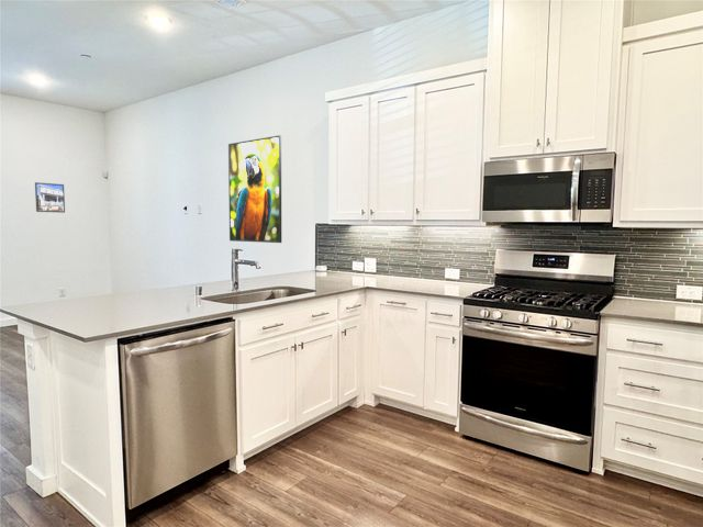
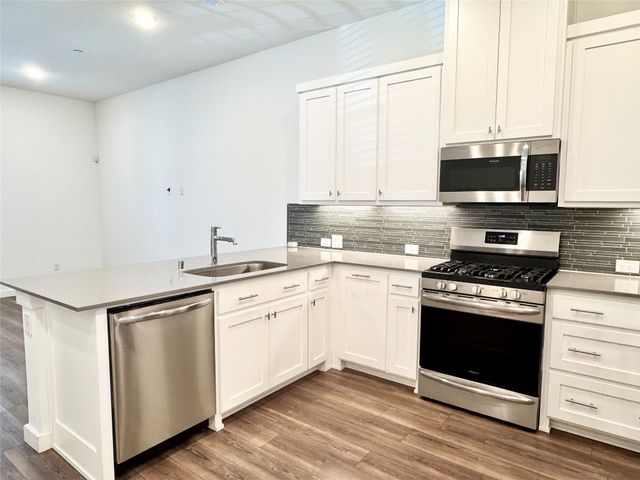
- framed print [34,181,66,214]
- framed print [227,134,282,244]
